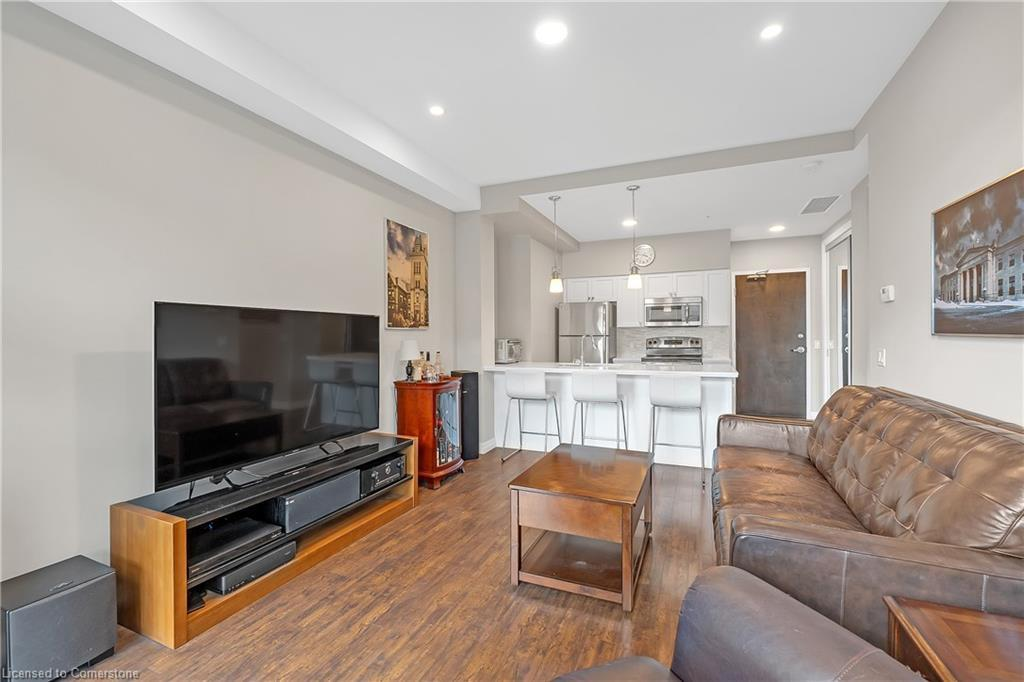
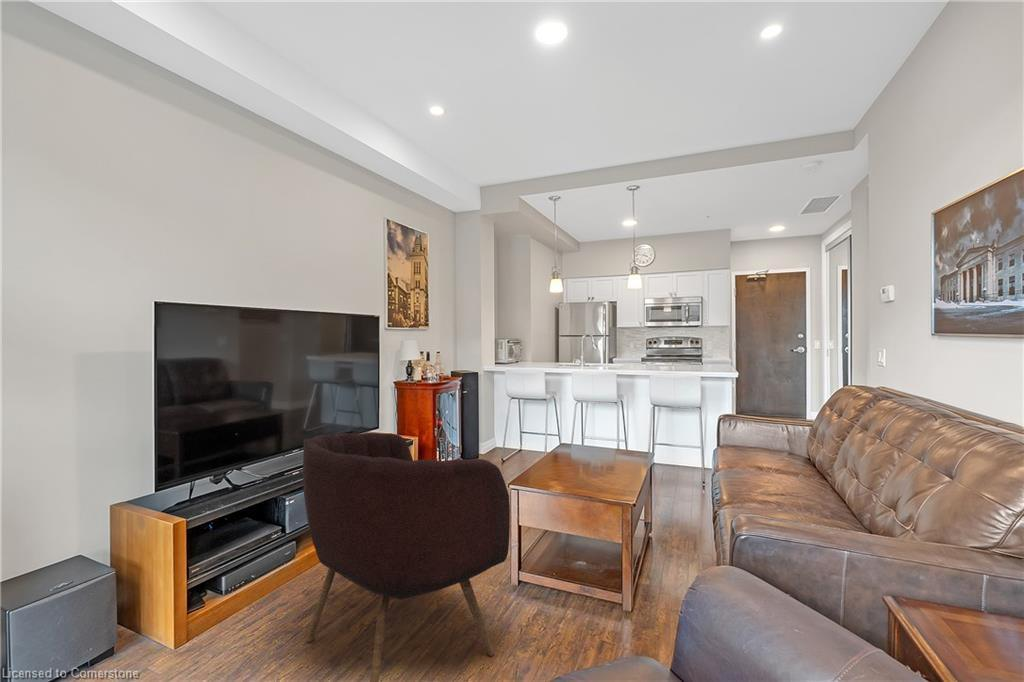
+ armchair [302,432,511,682]
